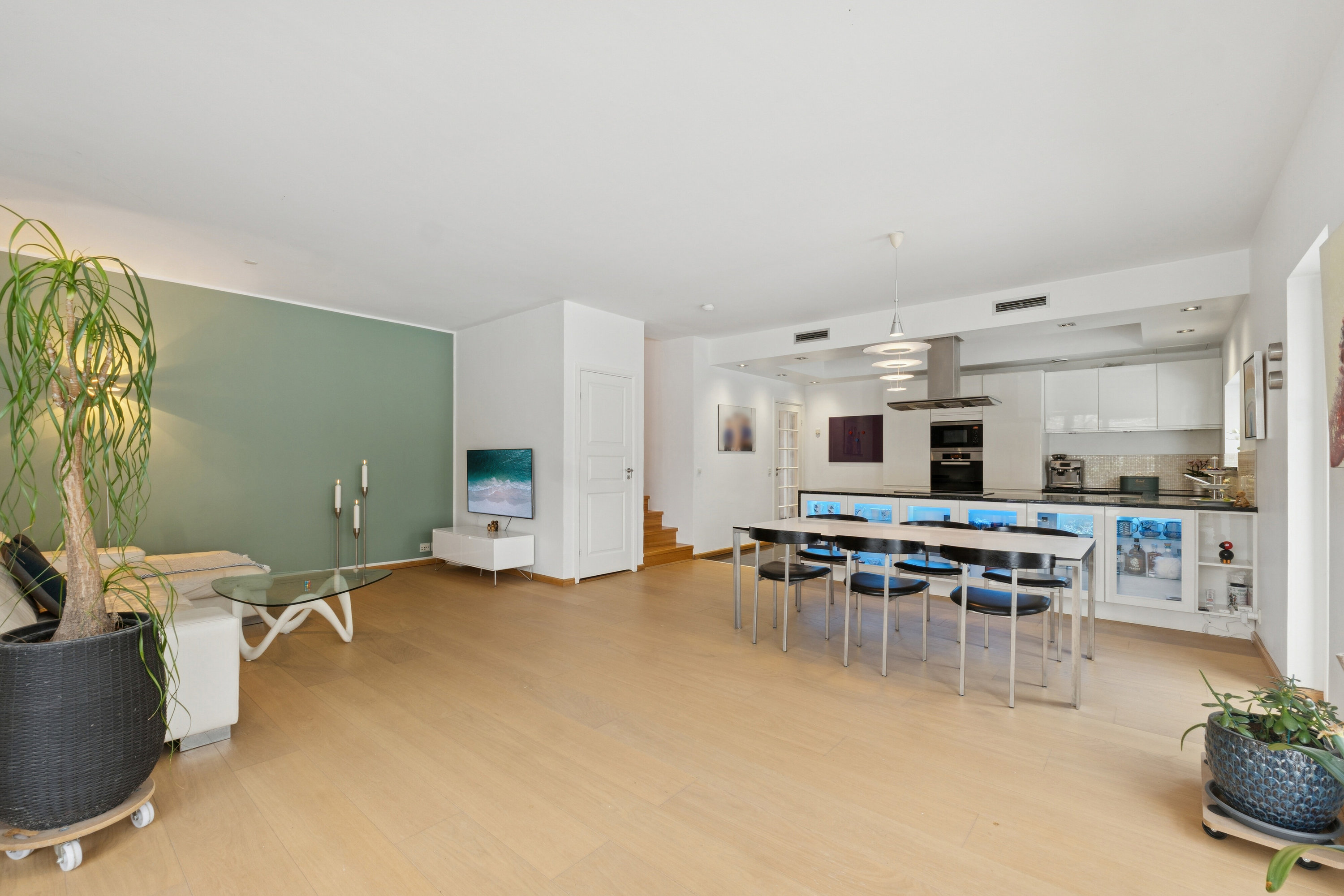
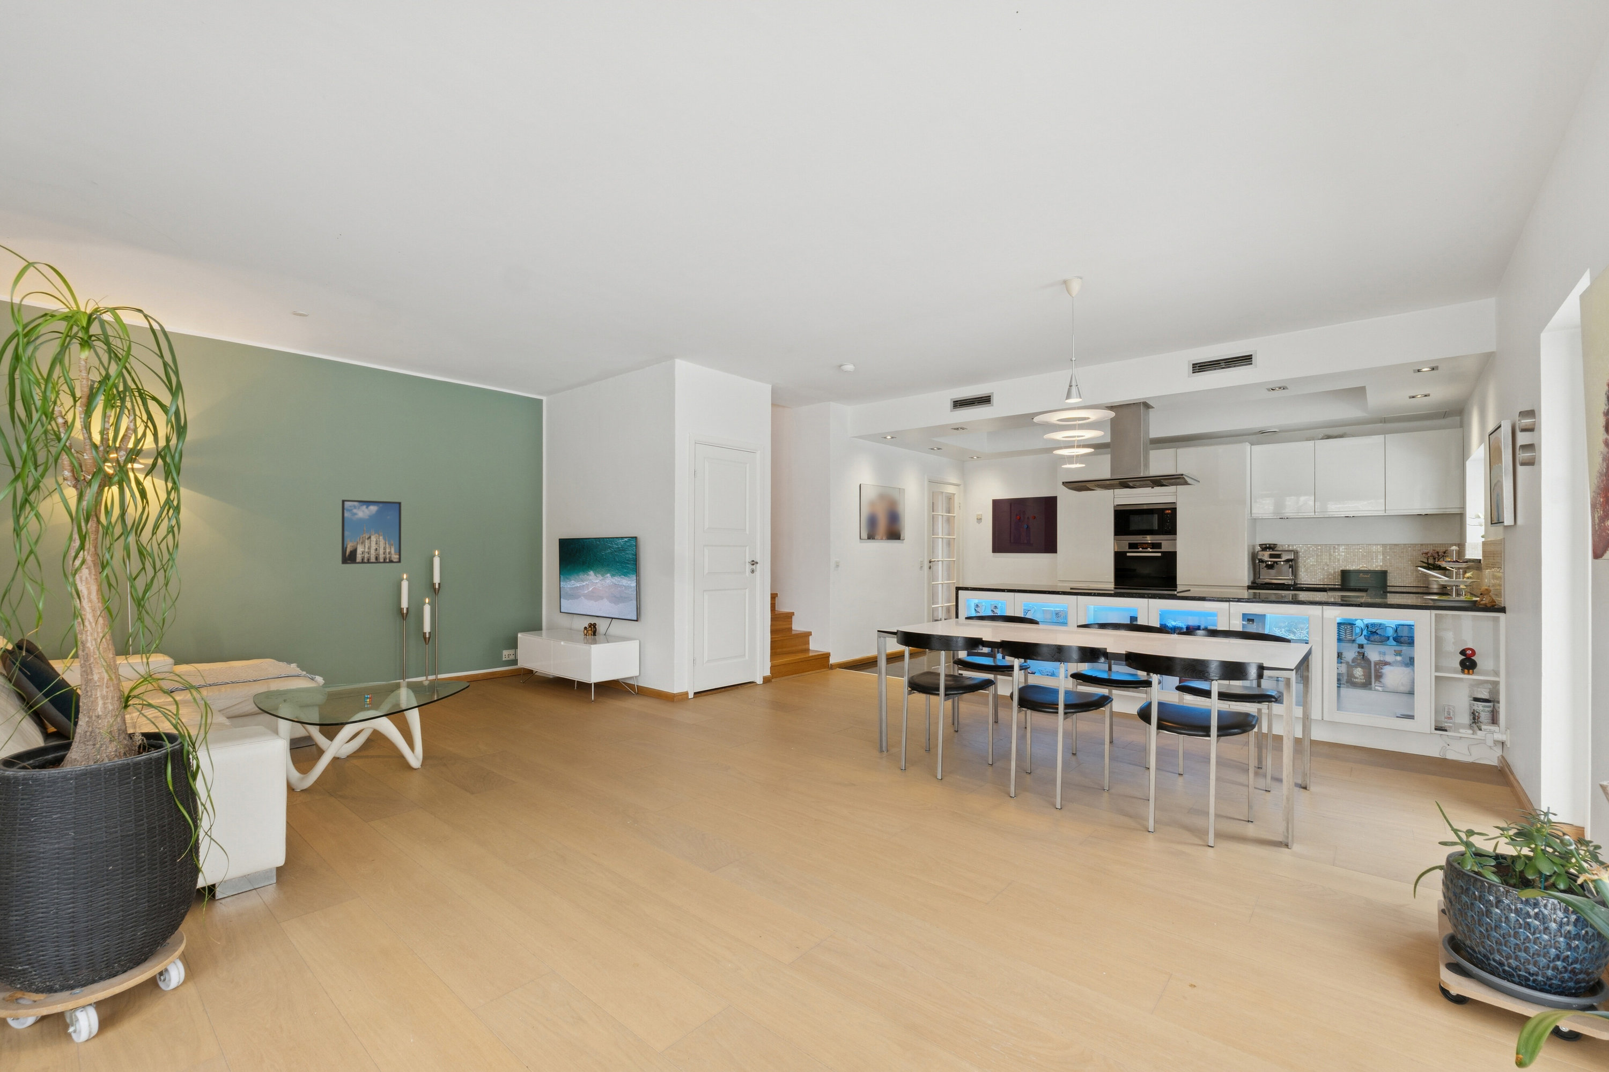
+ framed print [340,499,402,565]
